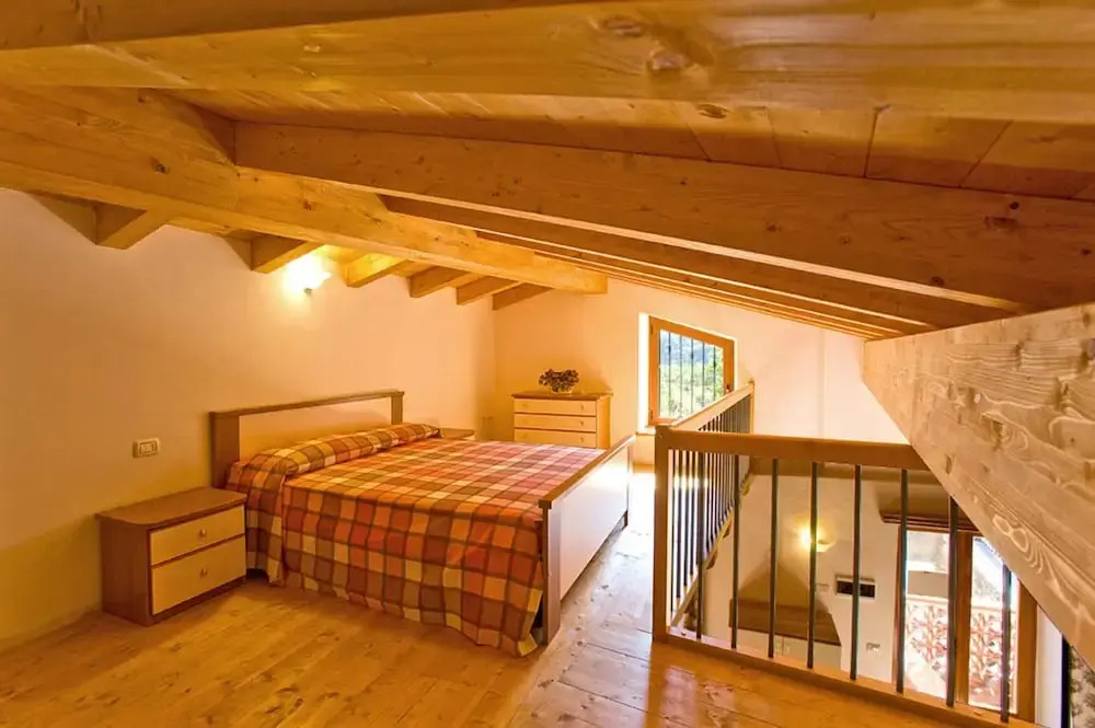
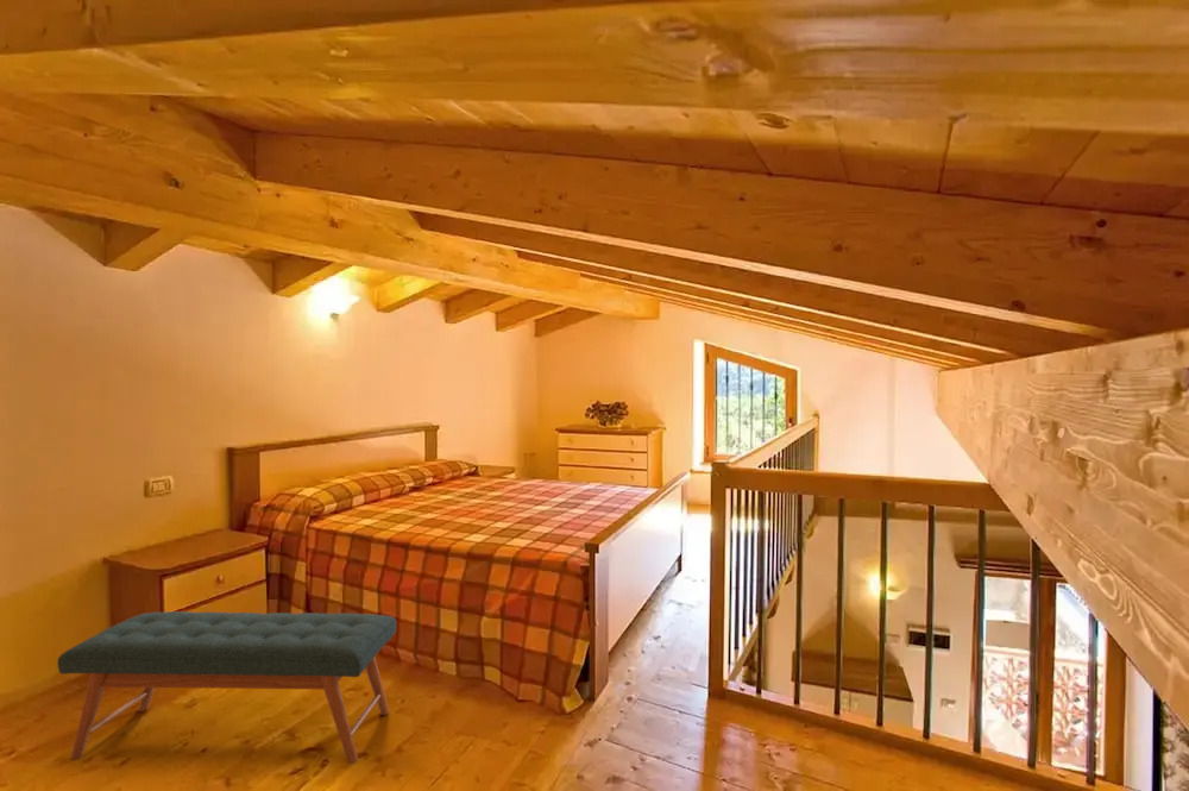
+ bench [56,610,397,765]
